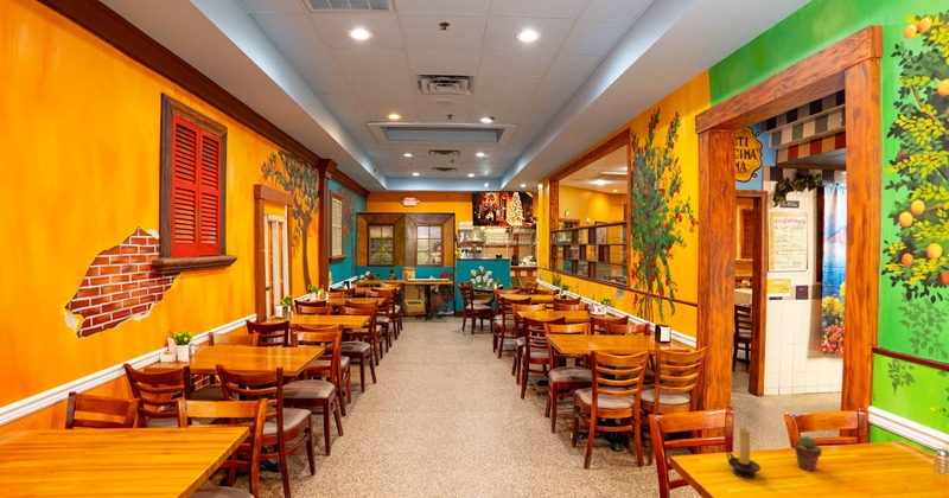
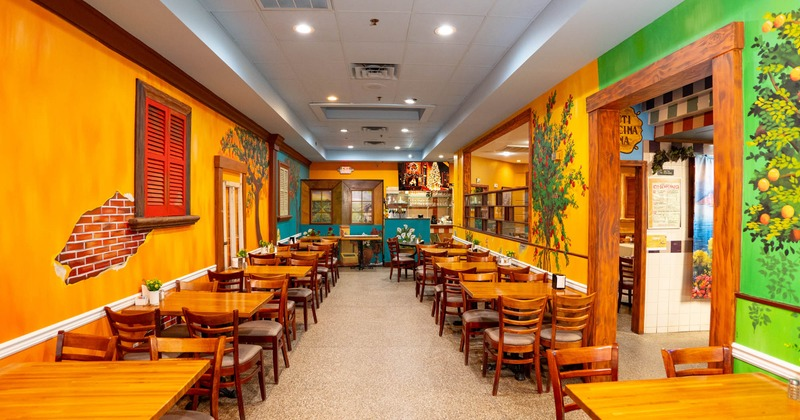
- candle holder [726,426,762,479]
- potted succulent [792,435,823,472]
